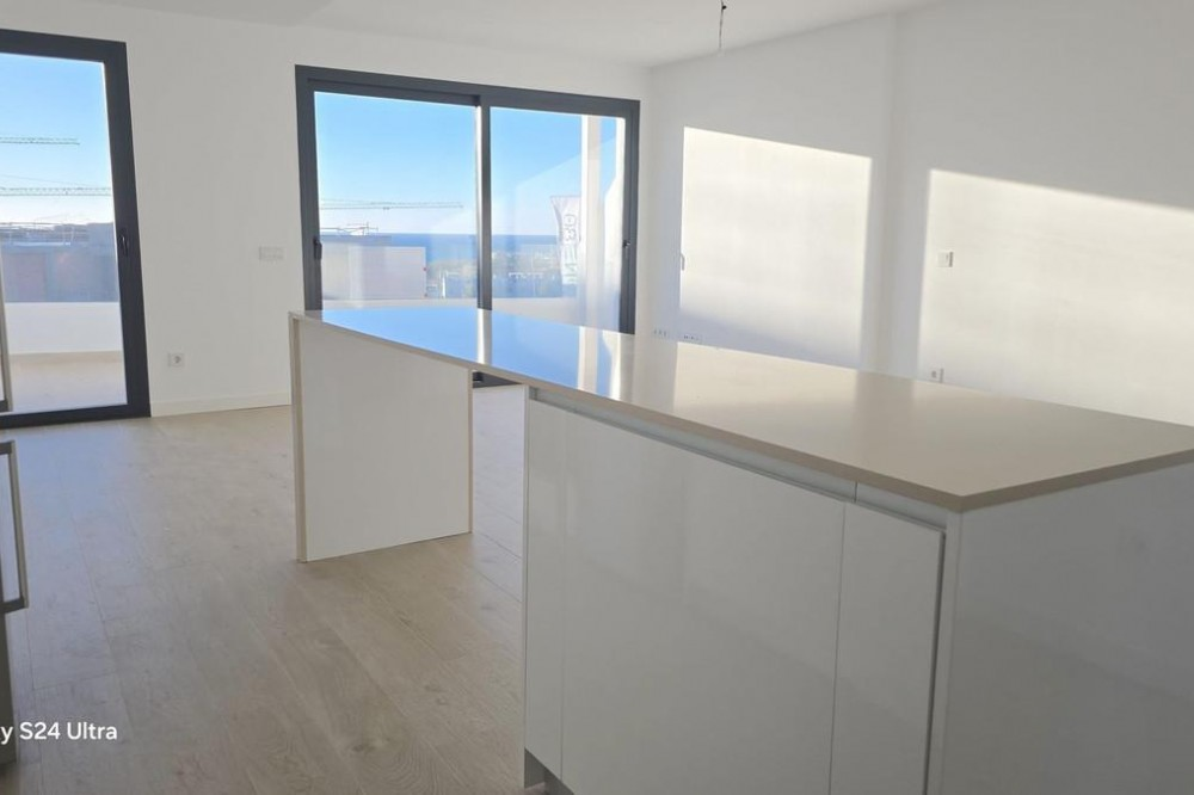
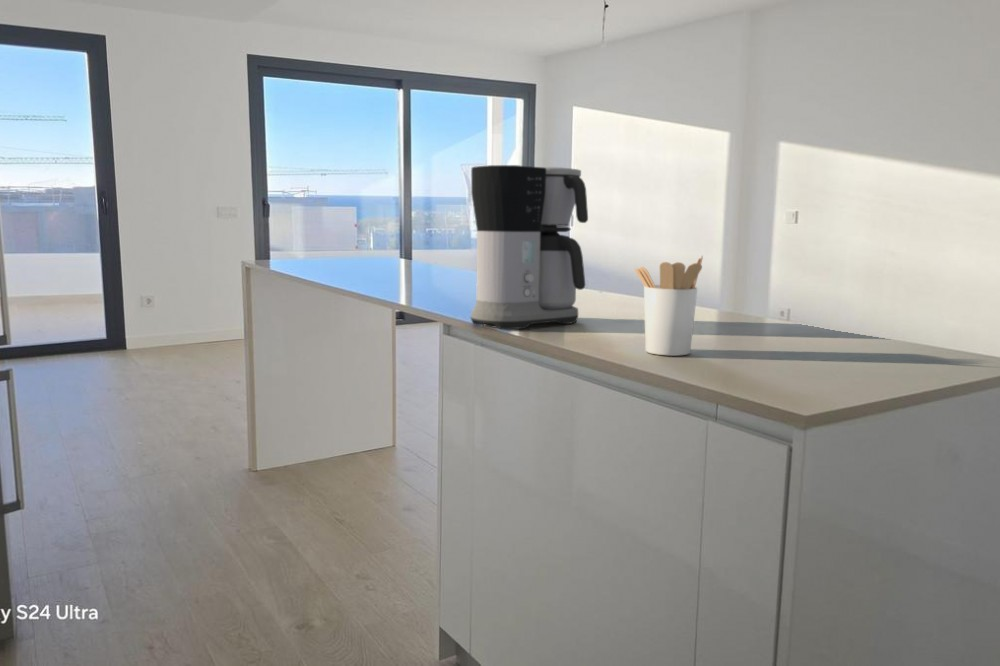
+ coffee maker [470,164,589,330]
+ utensil holder [634,254,704,357]
